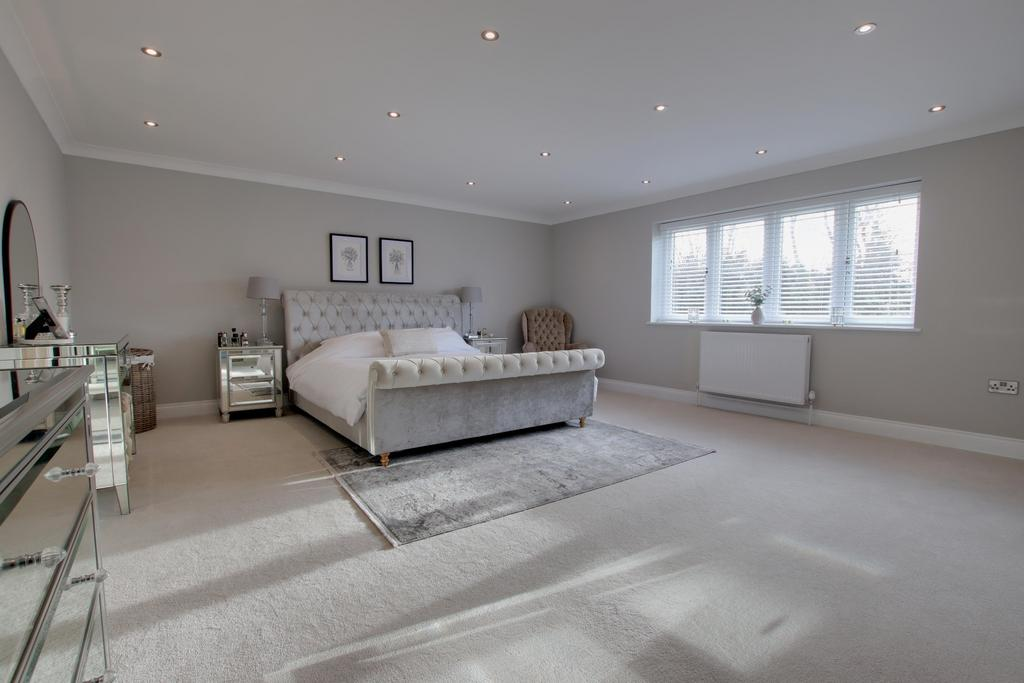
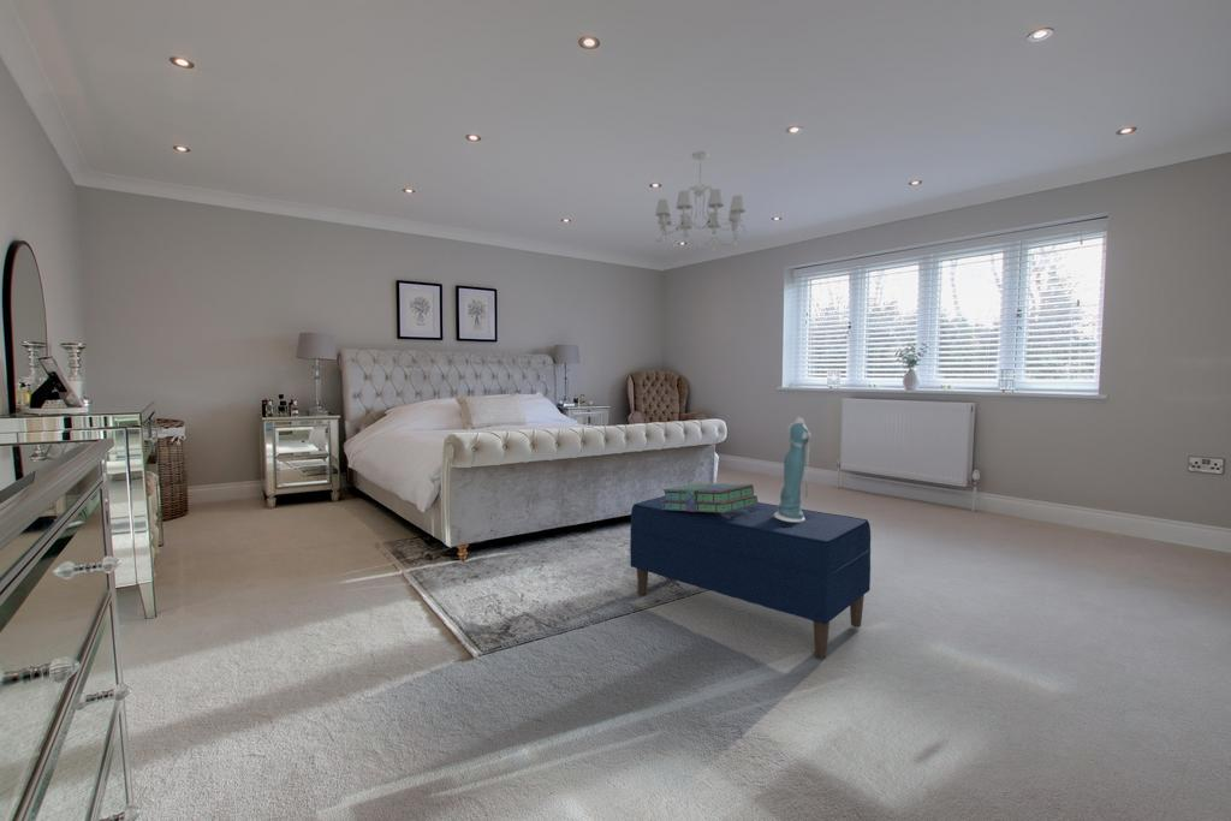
+ bench [629,495,873,659]
+ dress [774,416,813,522]
+ chandelier [654,150,747,254]
+ stack of books [661,482,759,513]
